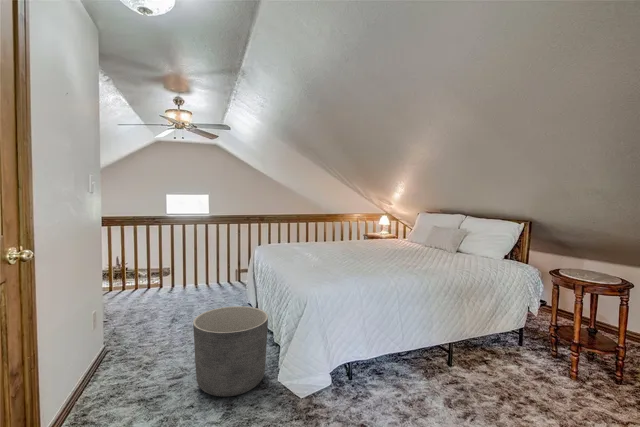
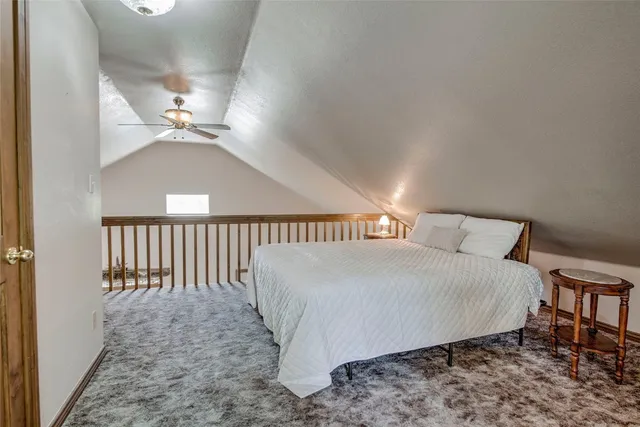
- planter [192,305,269,398]
